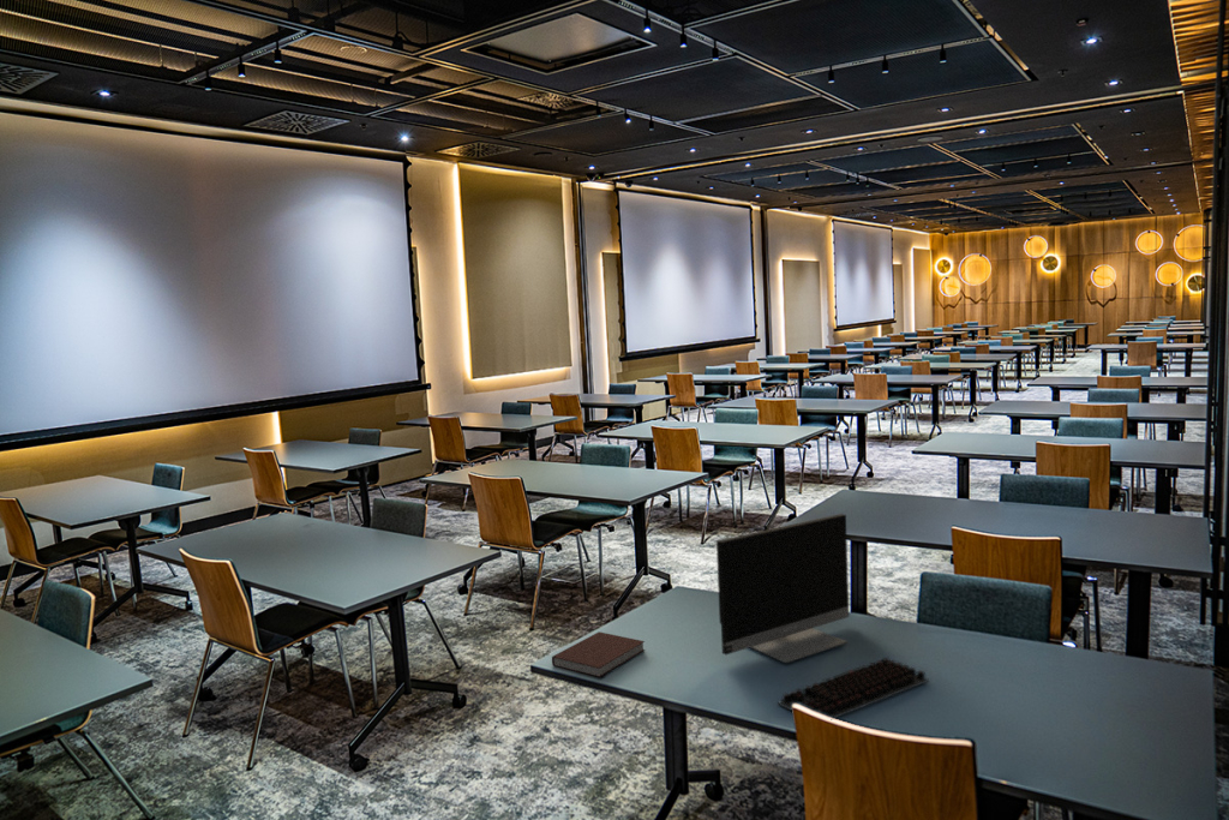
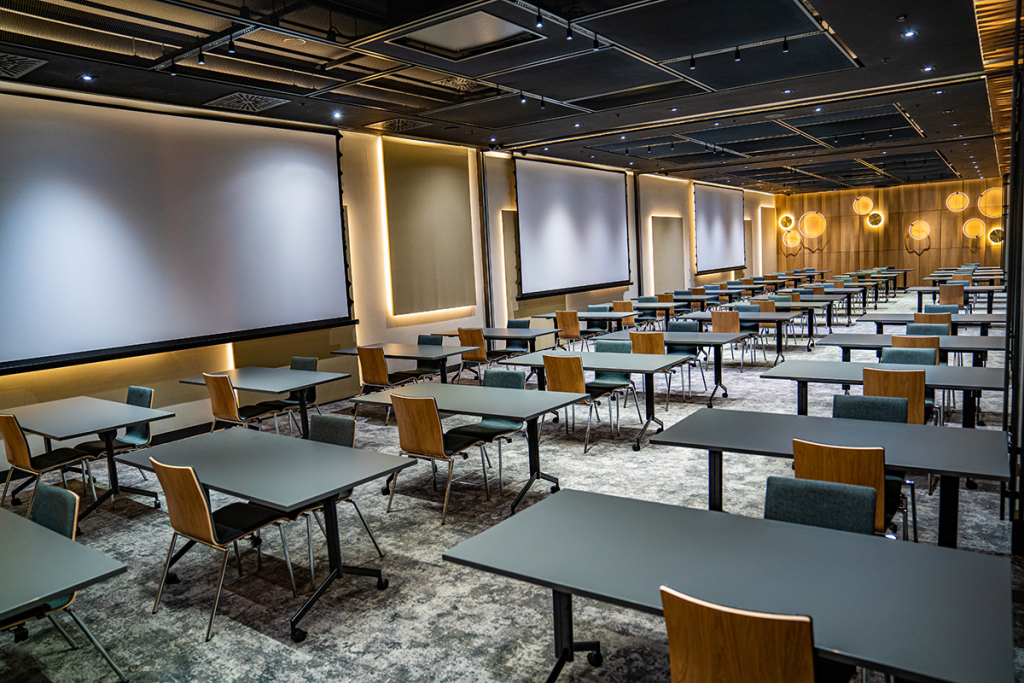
- notebook [551,630,646,678]
- computer keyboard [777,657,930,719]
- monitor [715,513,850,664]
